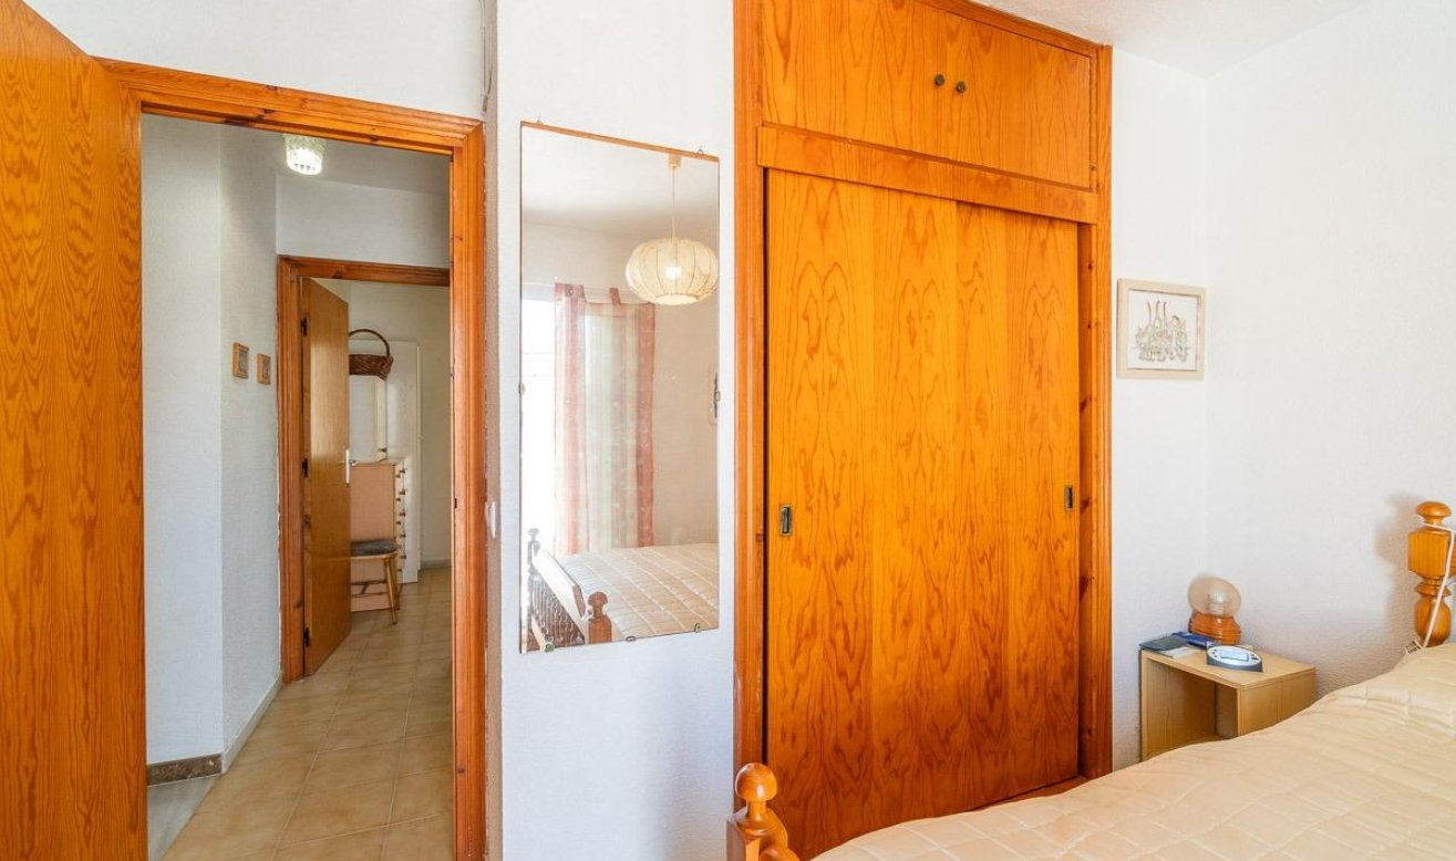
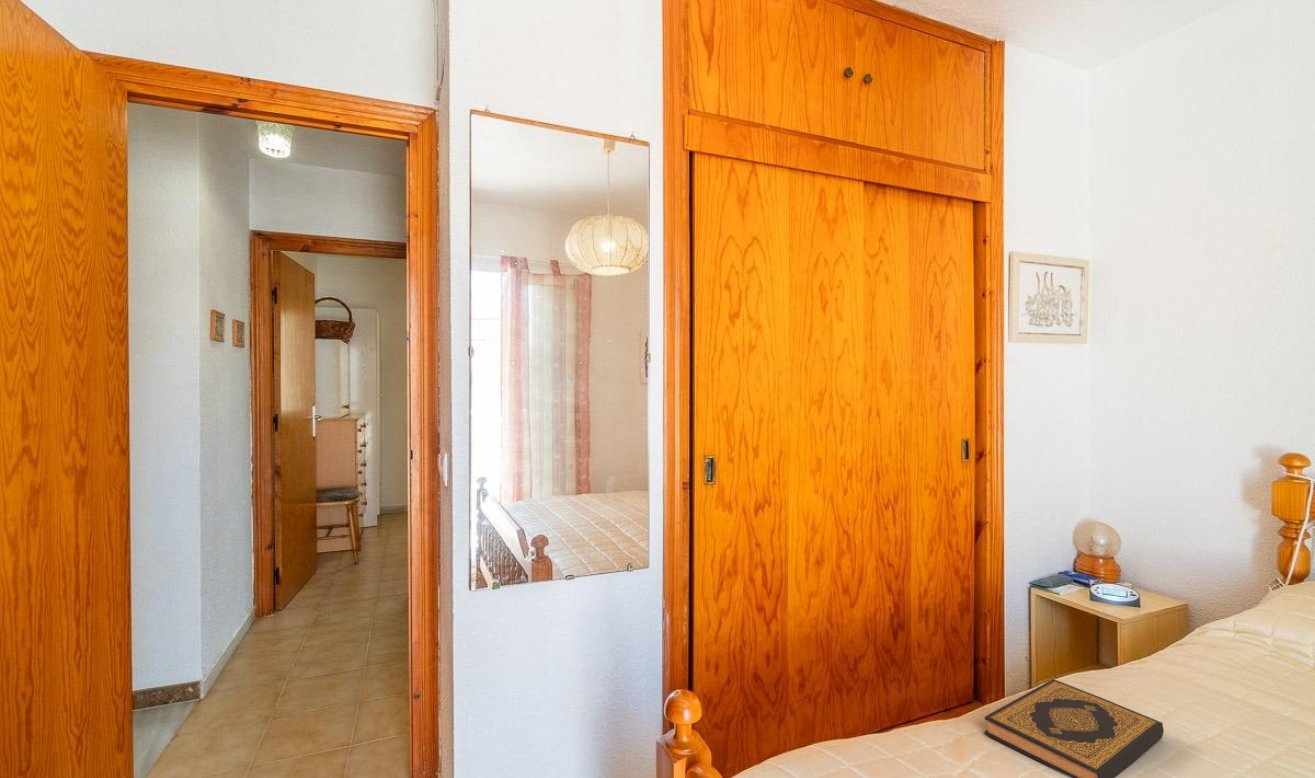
+ hardback book [983,678,1165,778]
